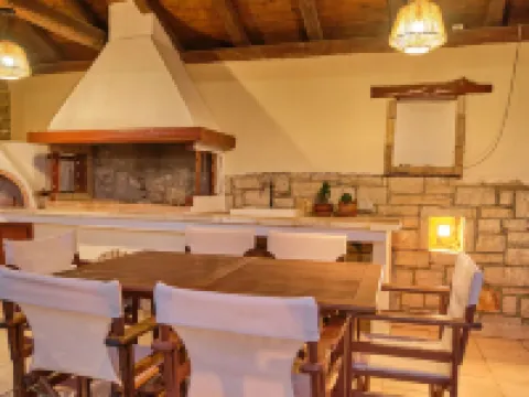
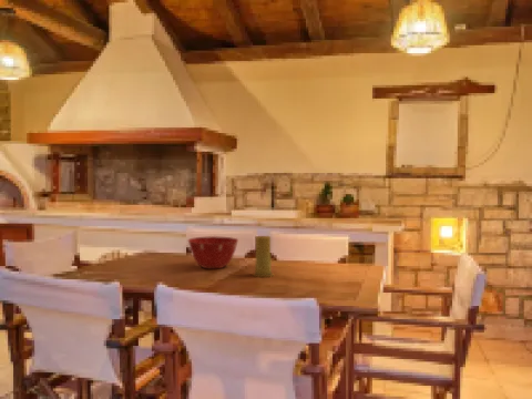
+ candle [252,235,276,278]
+ mixing bowl [187,235,239,269]
